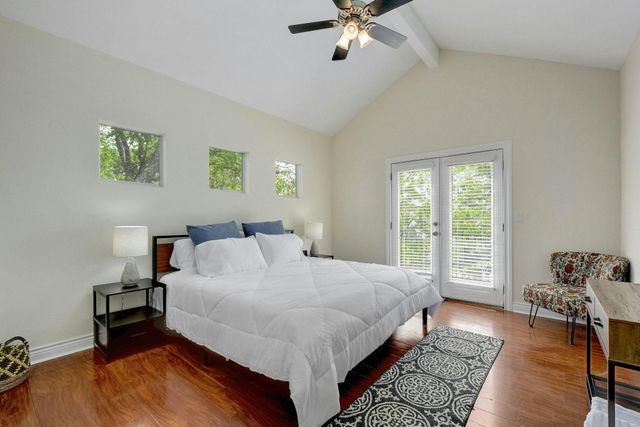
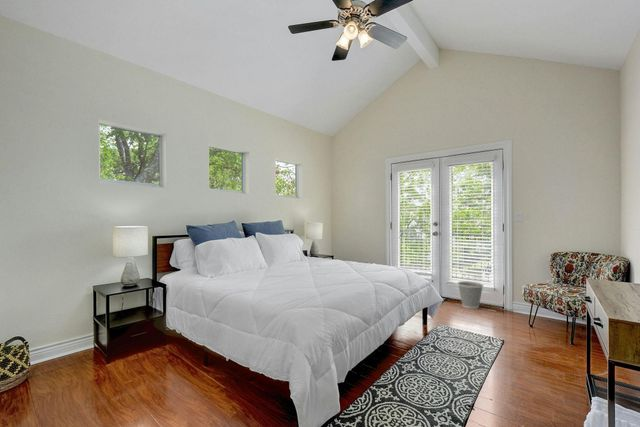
+ wastebasket [457,280,484,310]
